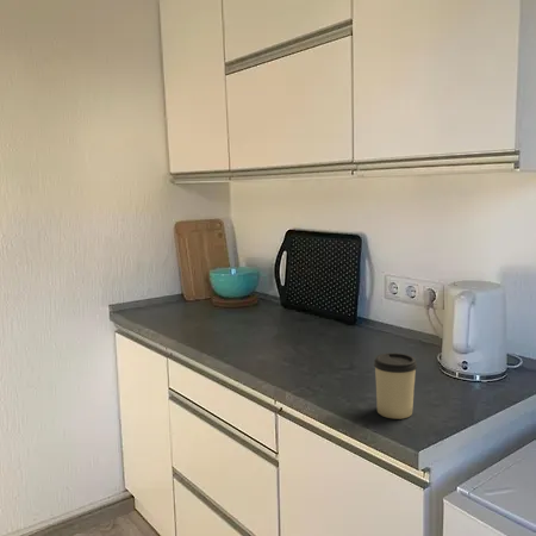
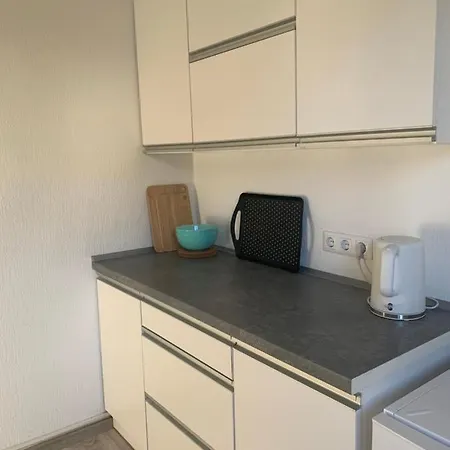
- cup [373,351,418,420]
